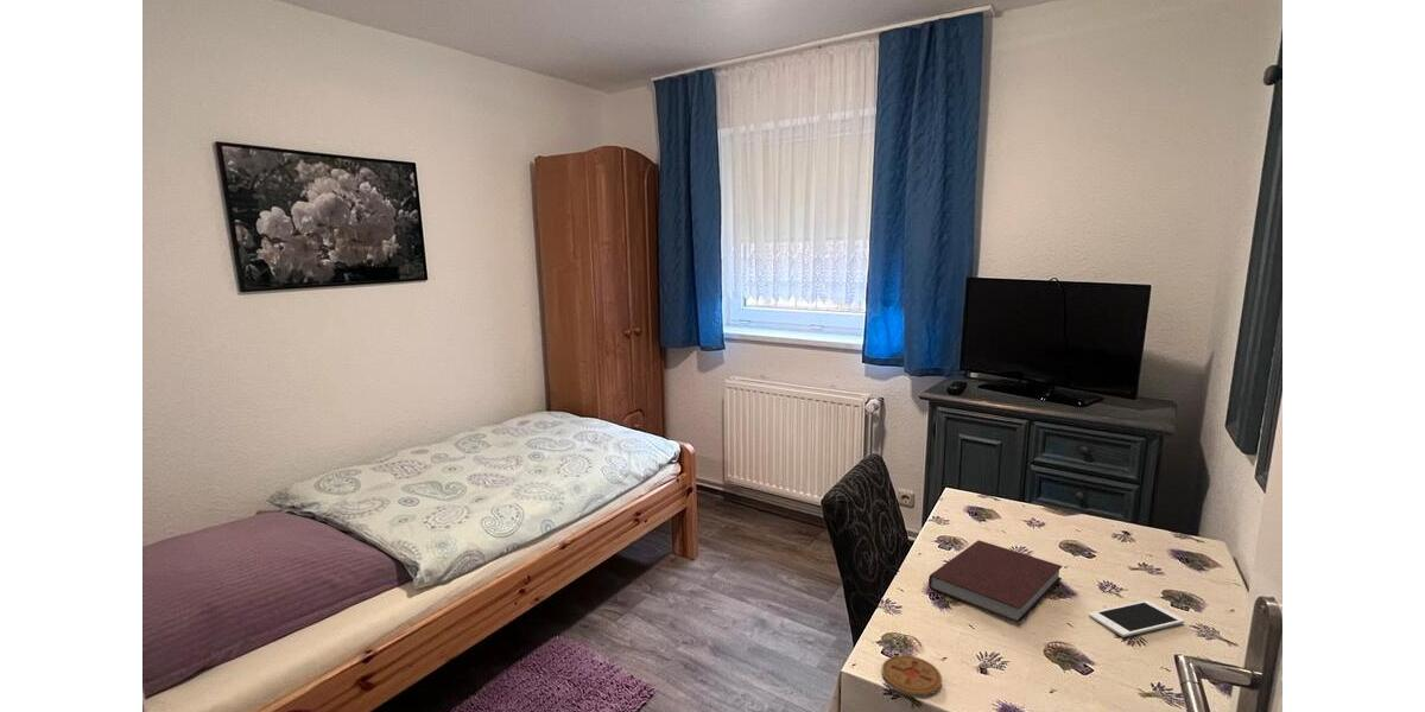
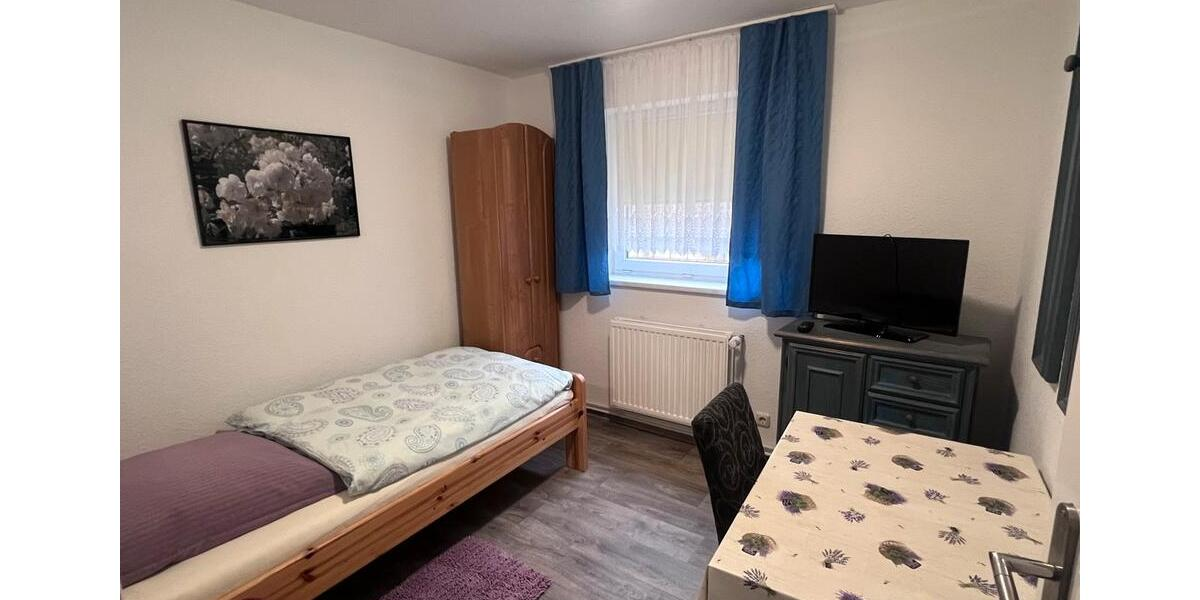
- notebook [927,539,1064,624]
- coaster [881,654,943,697]
- cell phone [1088,599,1185,638]
